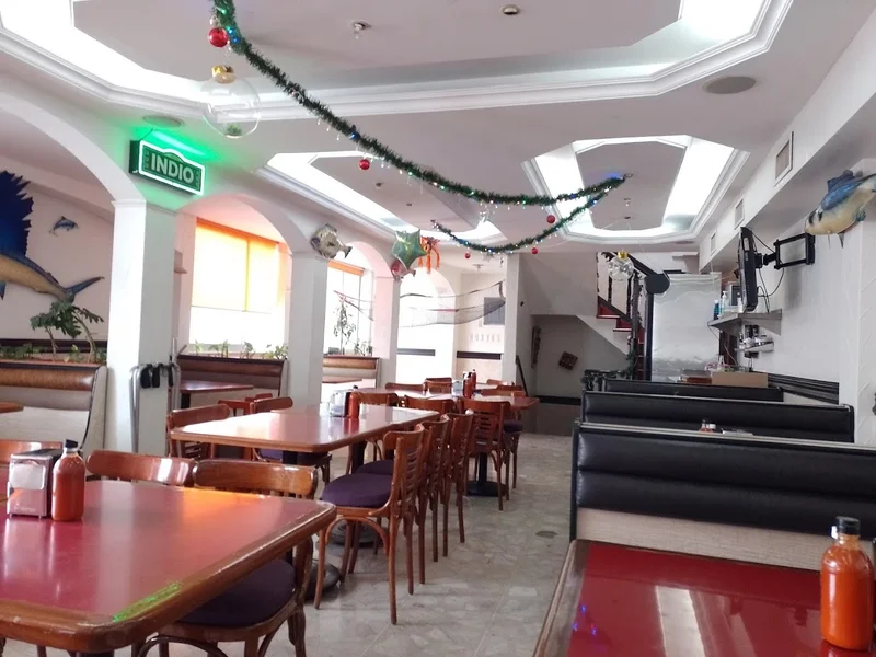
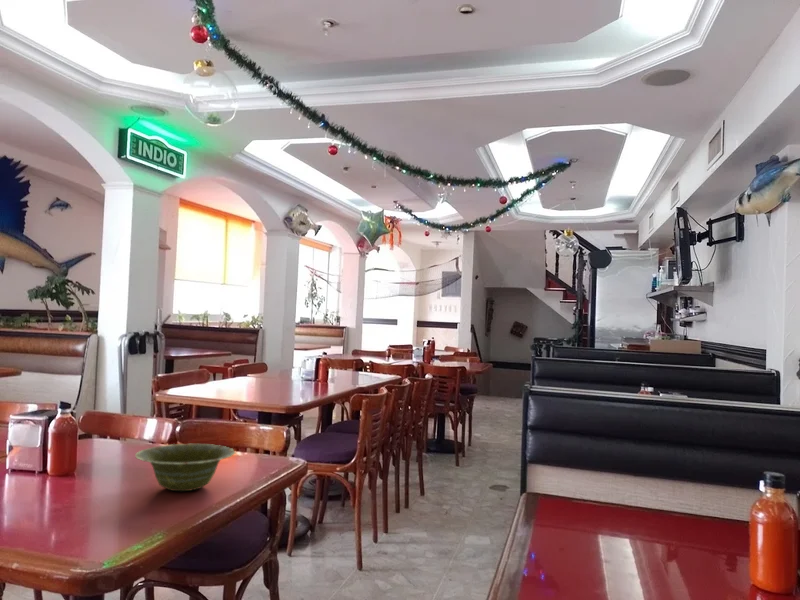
+ dish [134,443,236,492]
